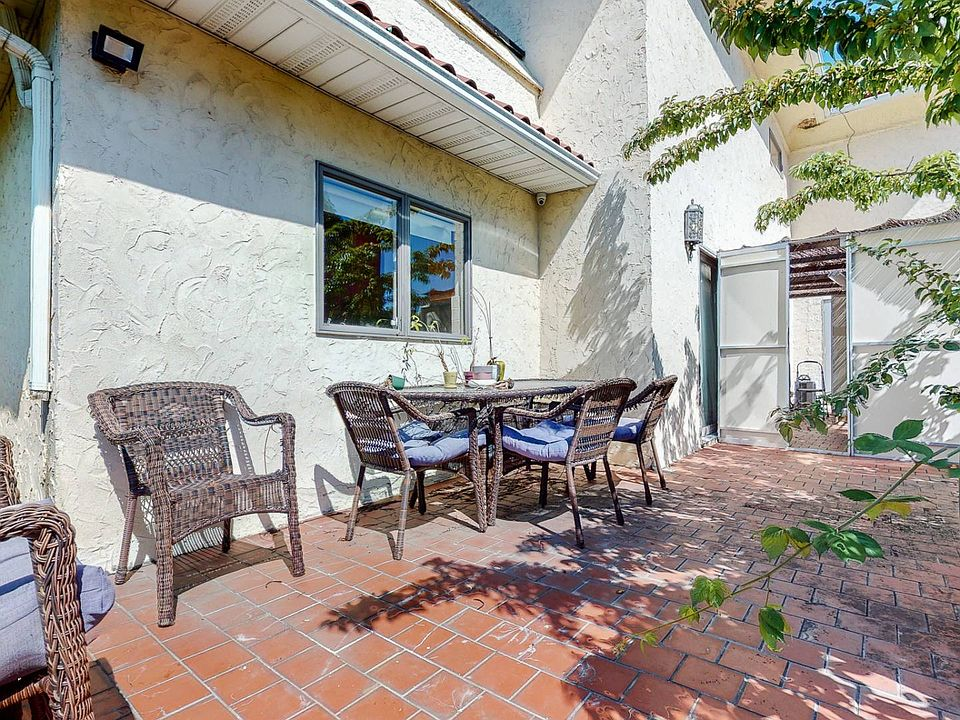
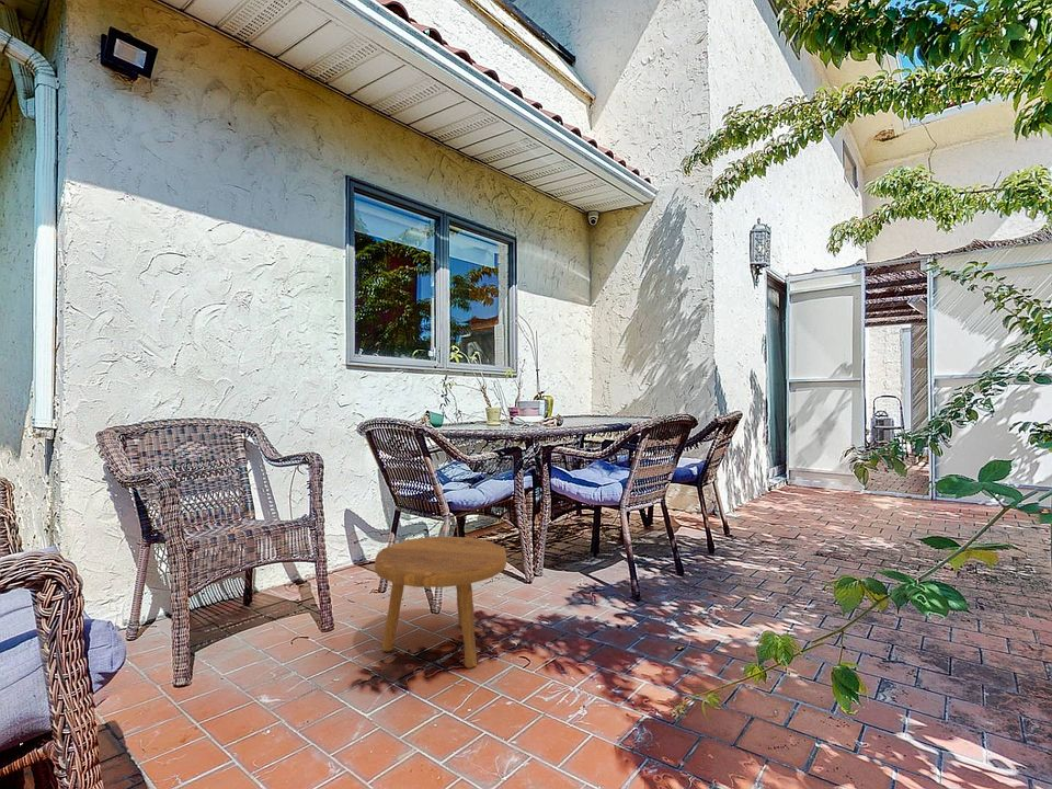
+ footstool [374,535,507,668]
